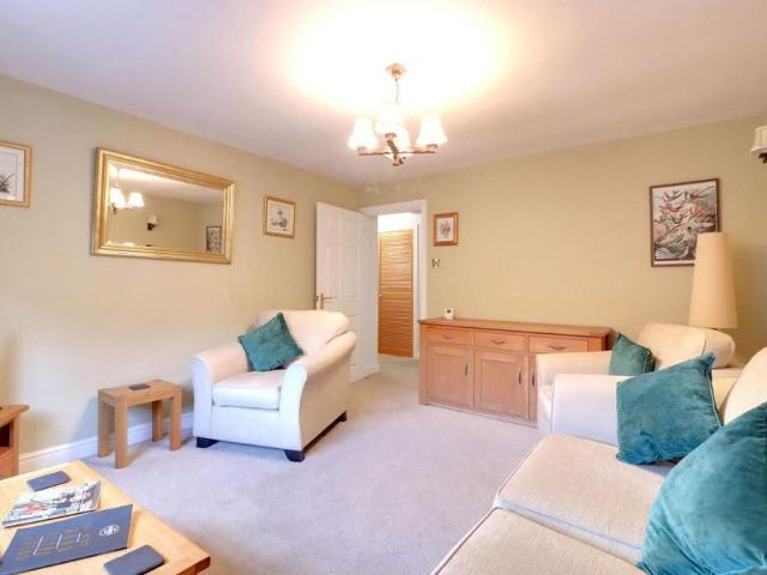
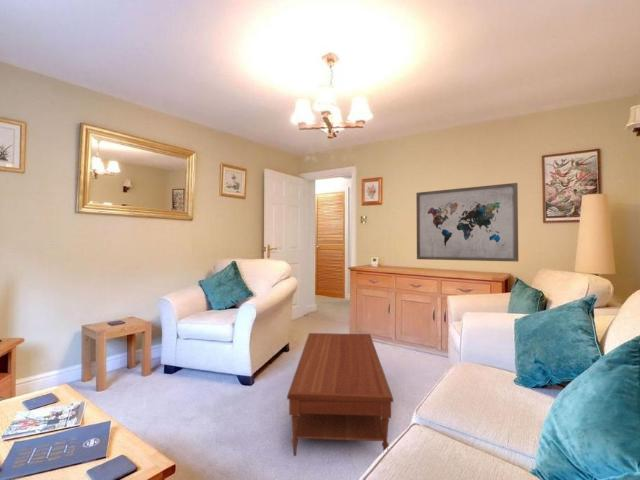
+ coffee table [286,332,394,457]
+ wall art [415,182,519,263]
